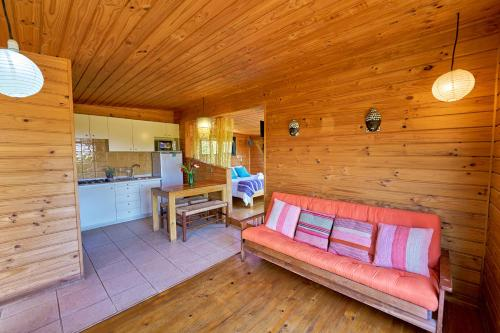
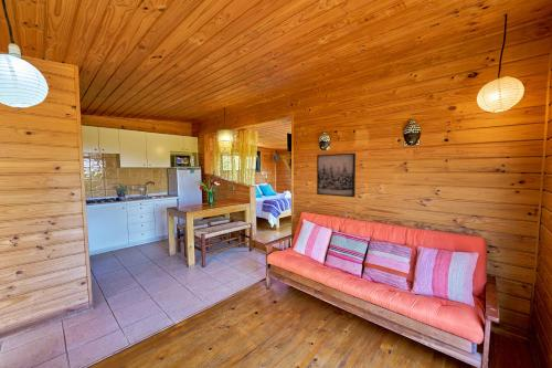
+ wall art [316,153,357,198]
